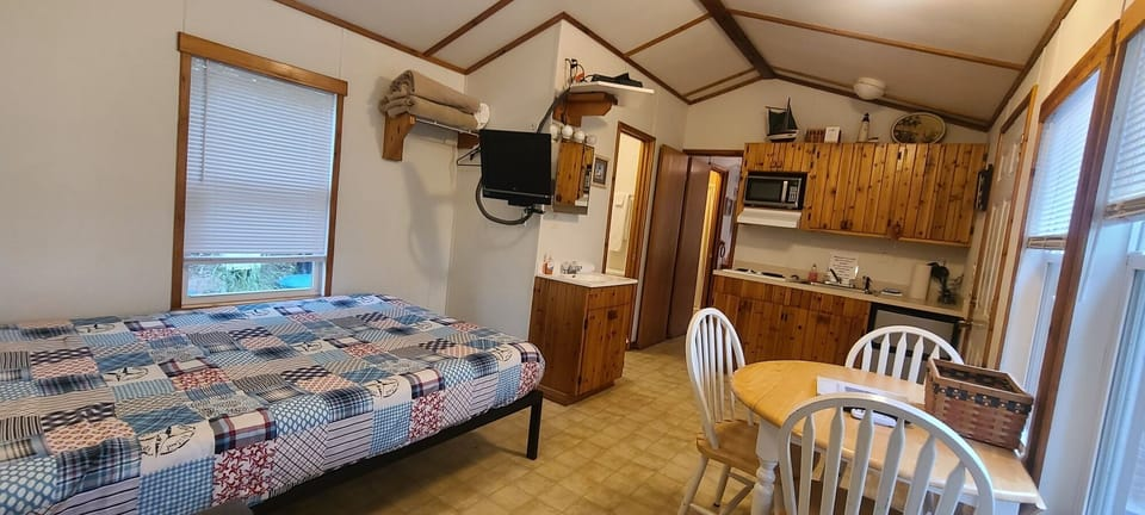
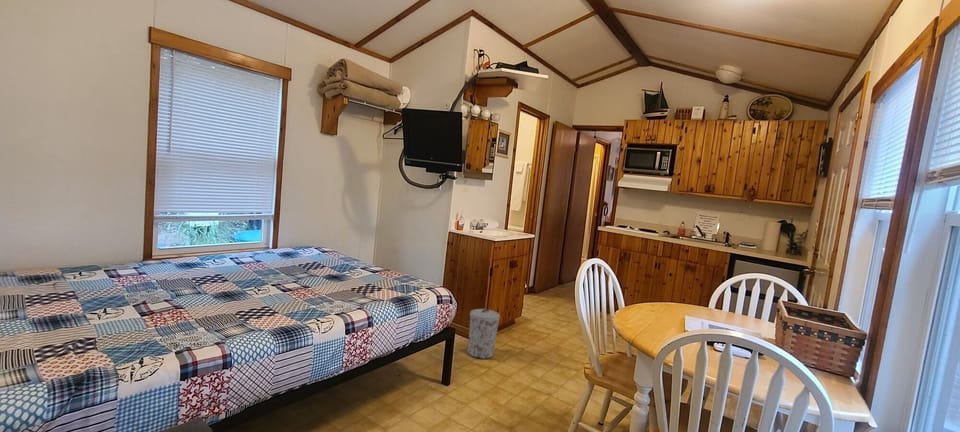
+ trash can [467,308,501,360]
